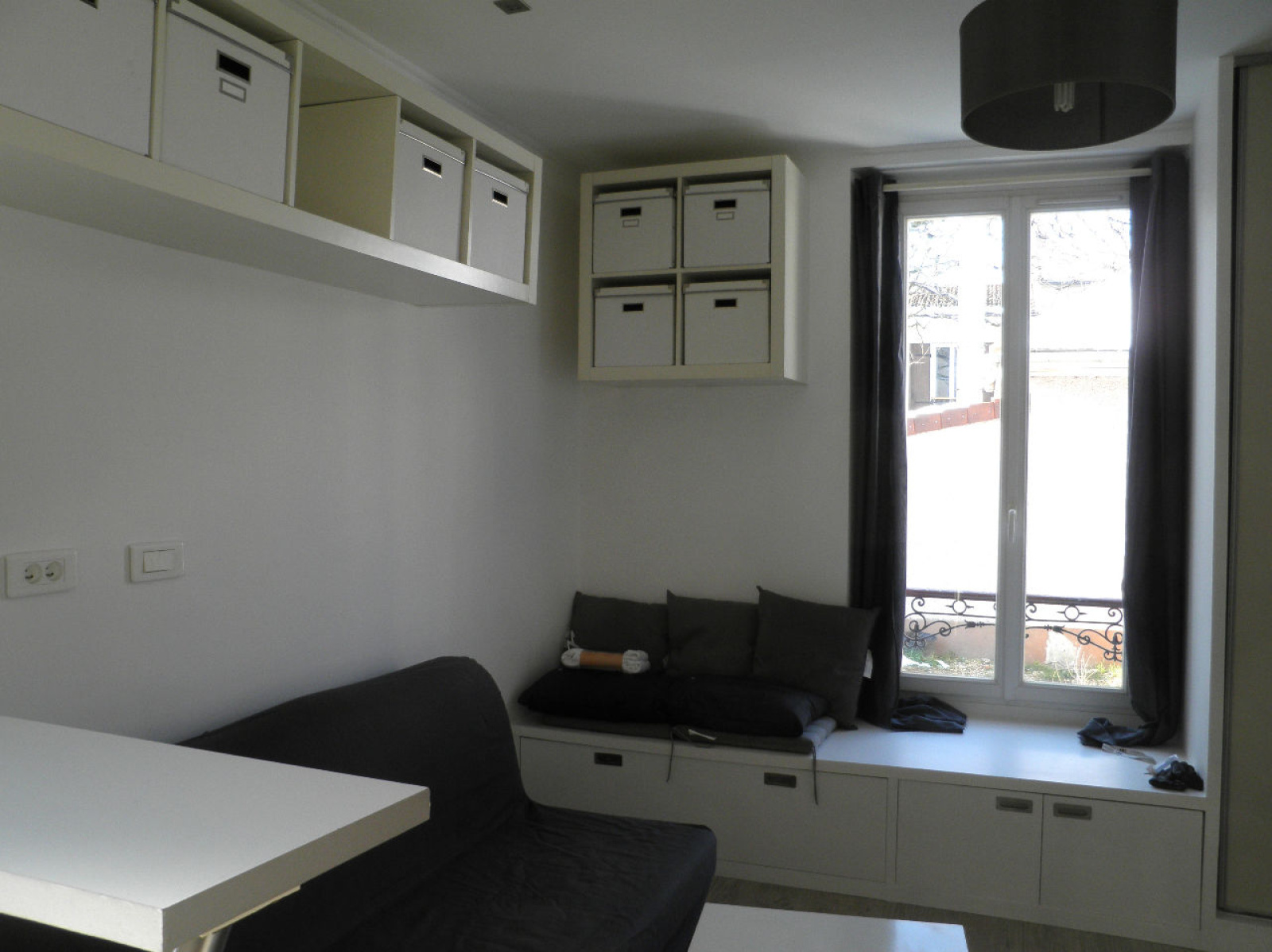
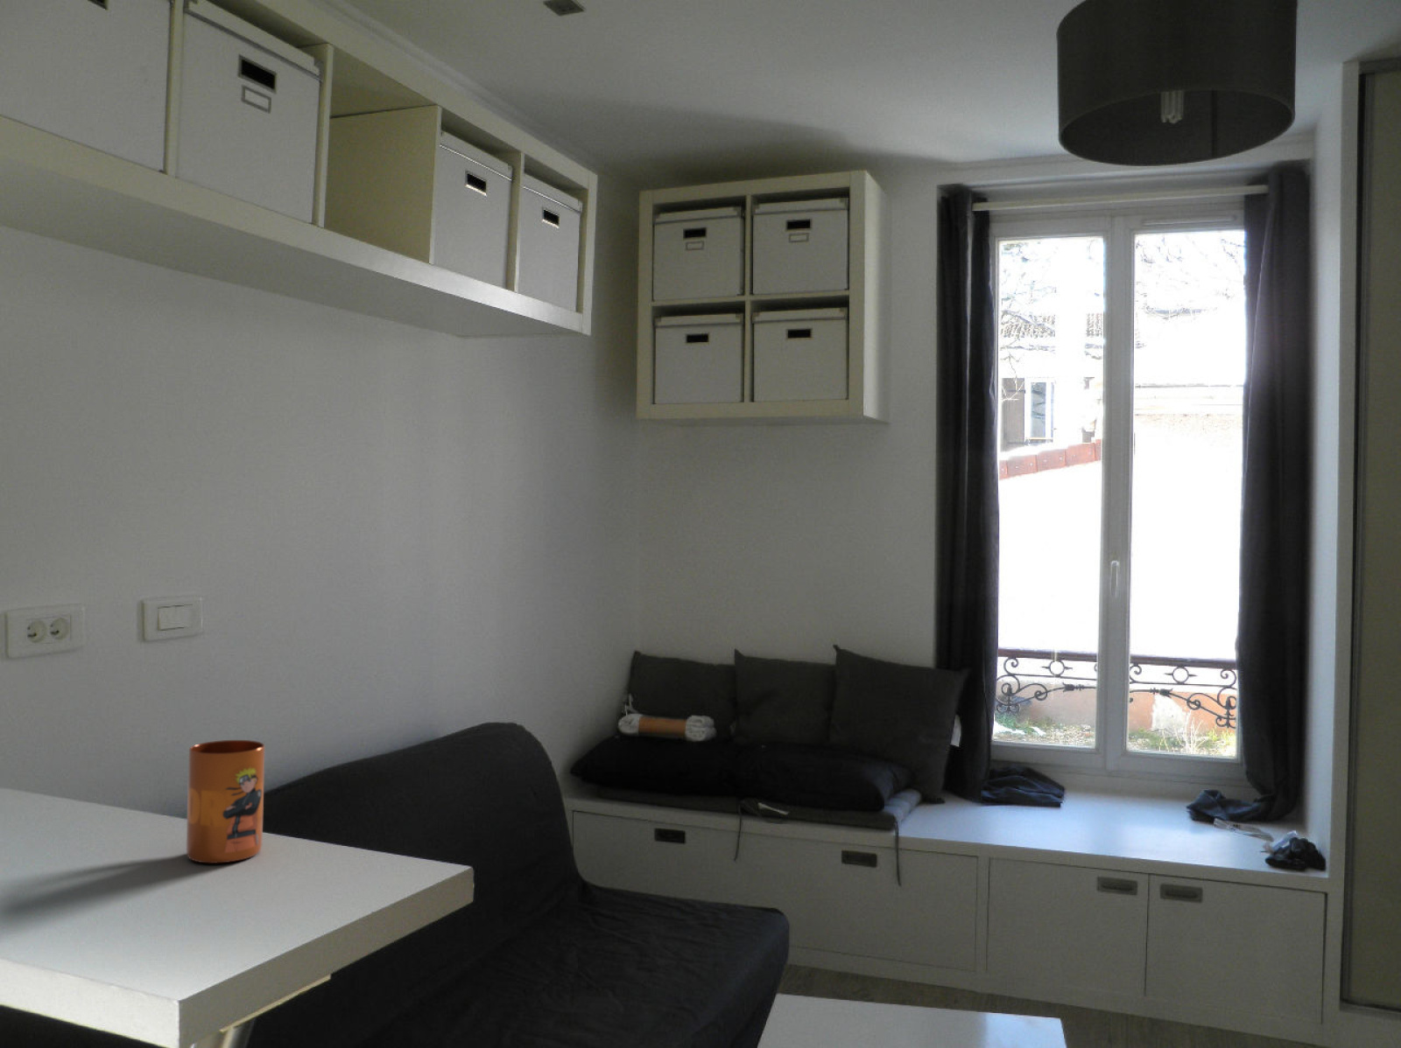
+ mug [186,739,265,864]
